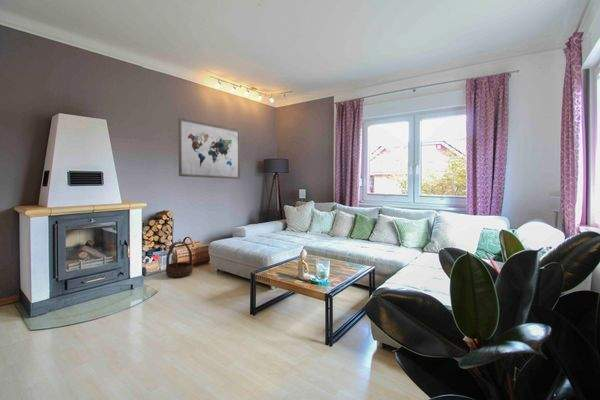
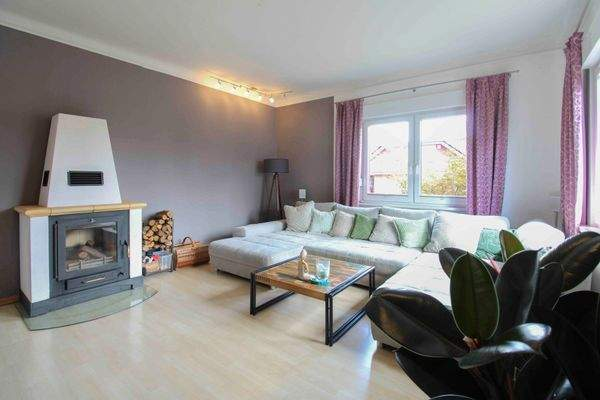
- wall art [177,117,241,180]
- basket [165,241,194,278]
